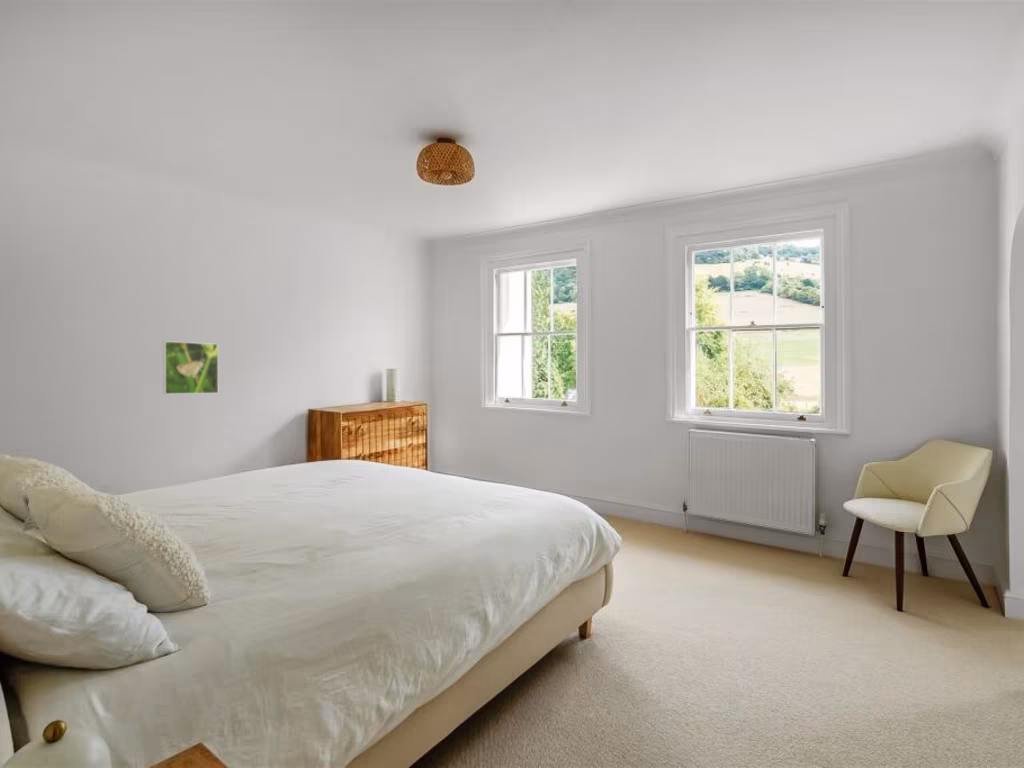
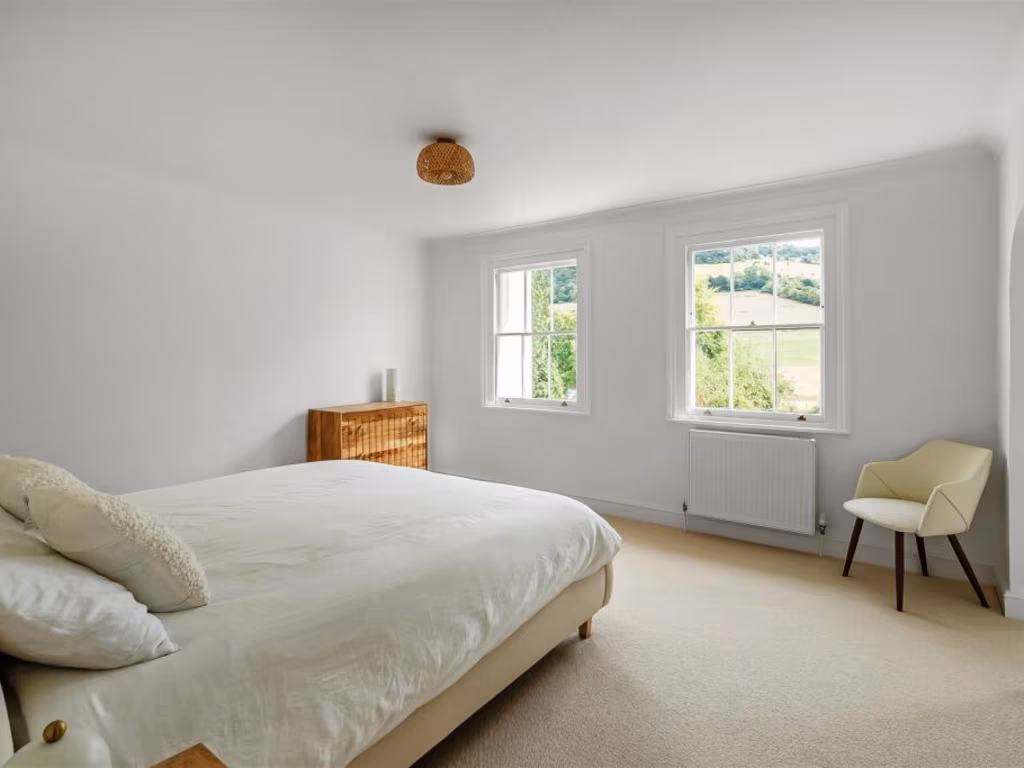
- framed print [162,340,219,395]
